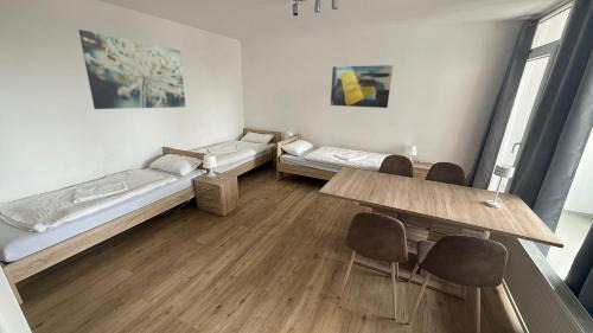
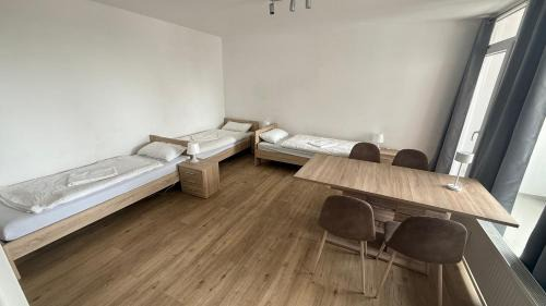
- wall art [77,28,186,110]
- wall art [330,64,394,109]
